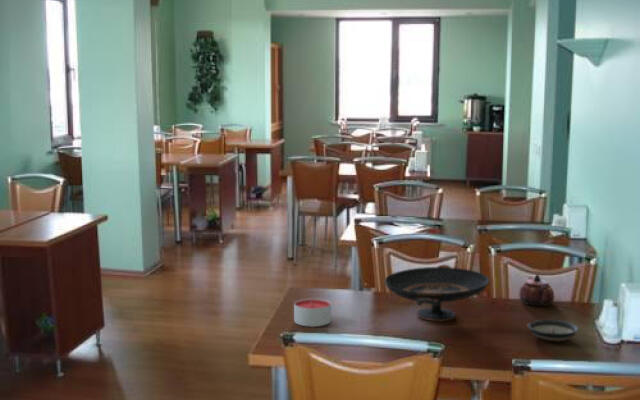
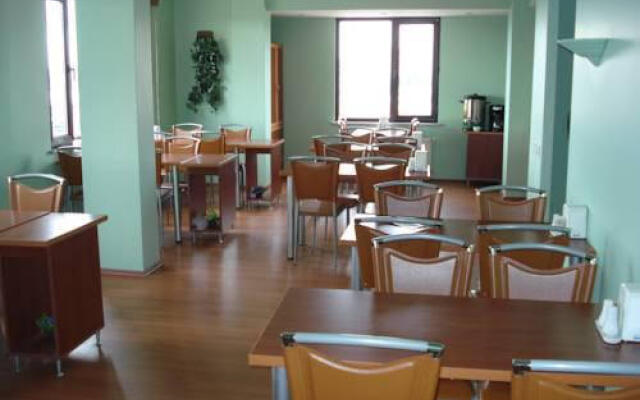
- candle [293,297,332,328]
- decorative bowl [384,264,490,322]
- saucer [527,319,580,342]
- teapot [518,273,555,307]
